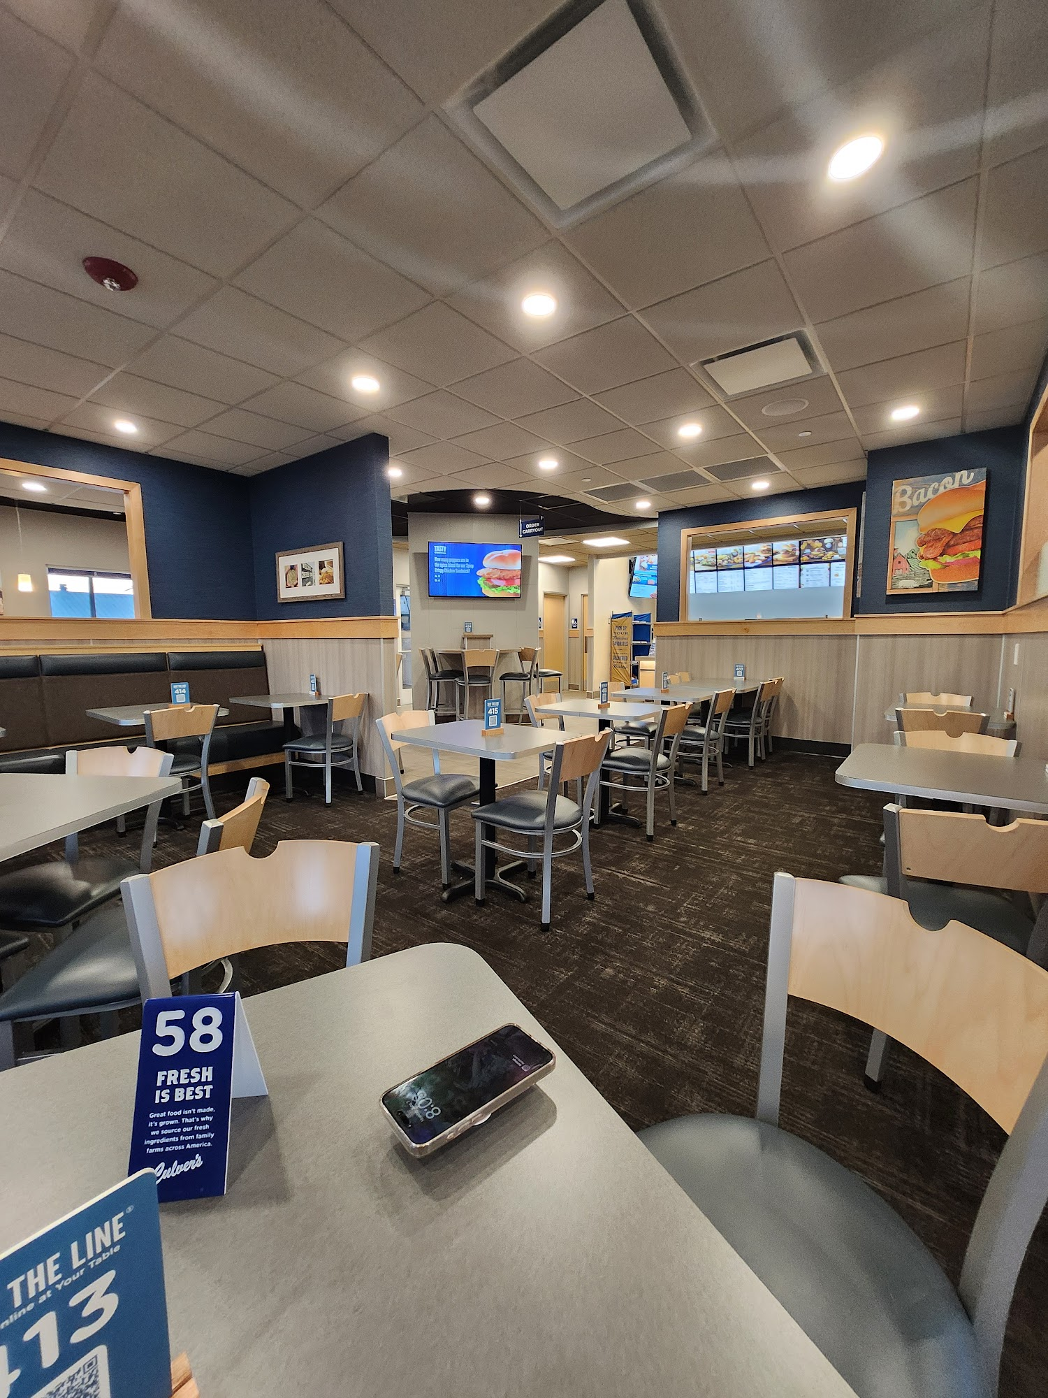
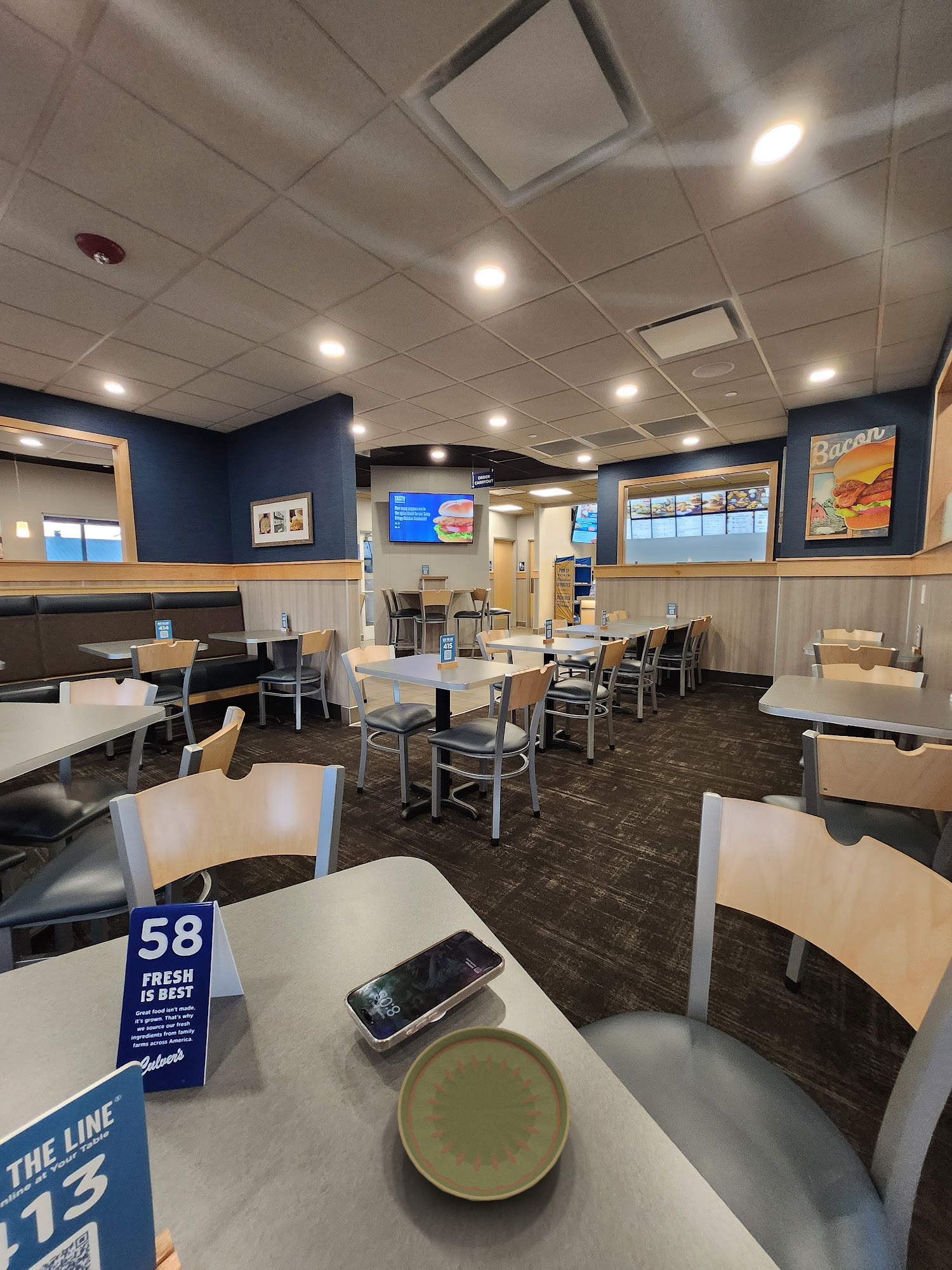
+ plate [397,1026,571,1201]
